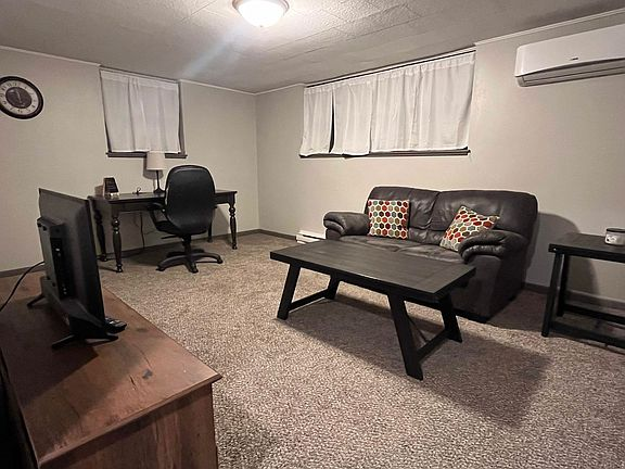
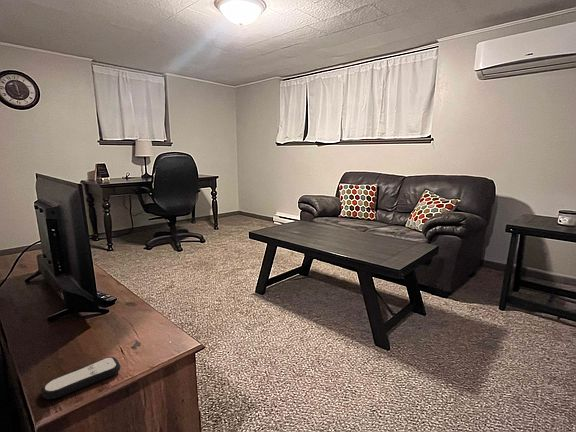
+ remote control [40,356,121,400]
